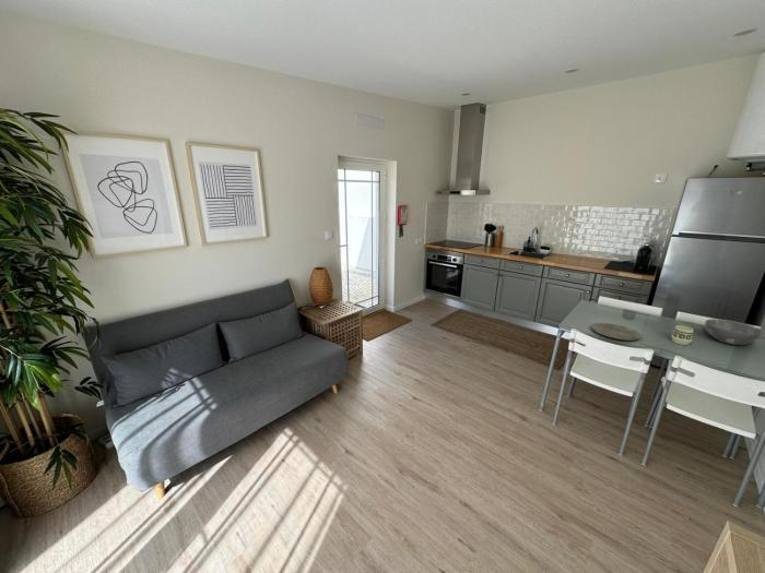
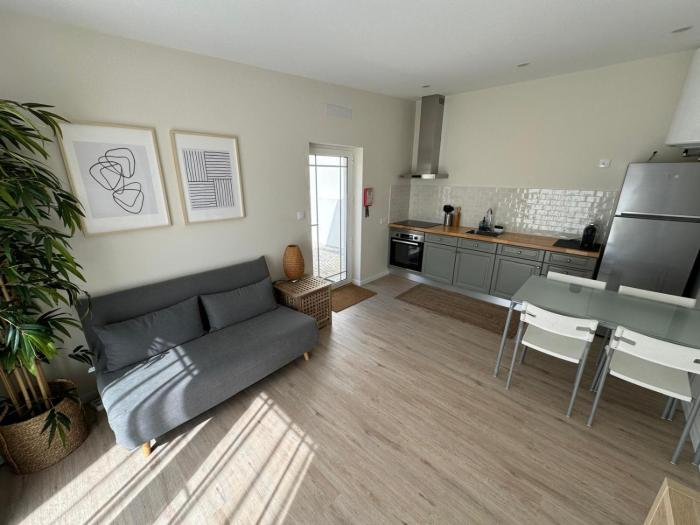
- plate [590,322,643,342]
- bowl [704,318,764,346]
- cup [671,324,694,346]
